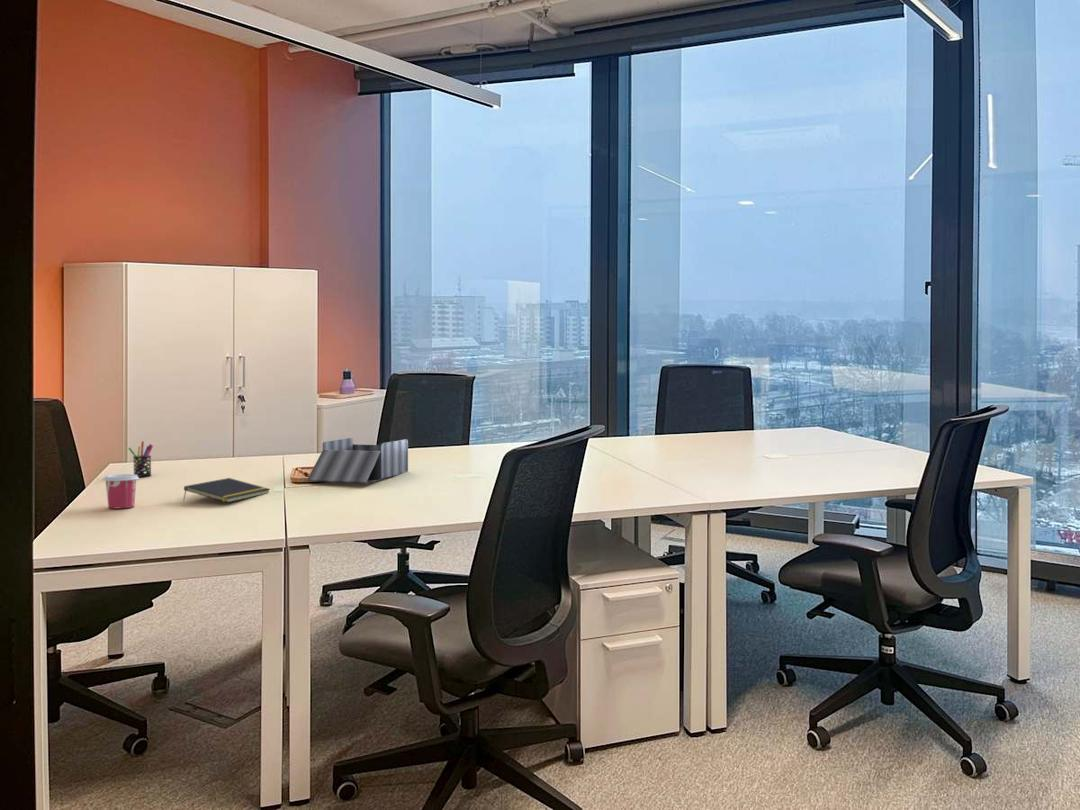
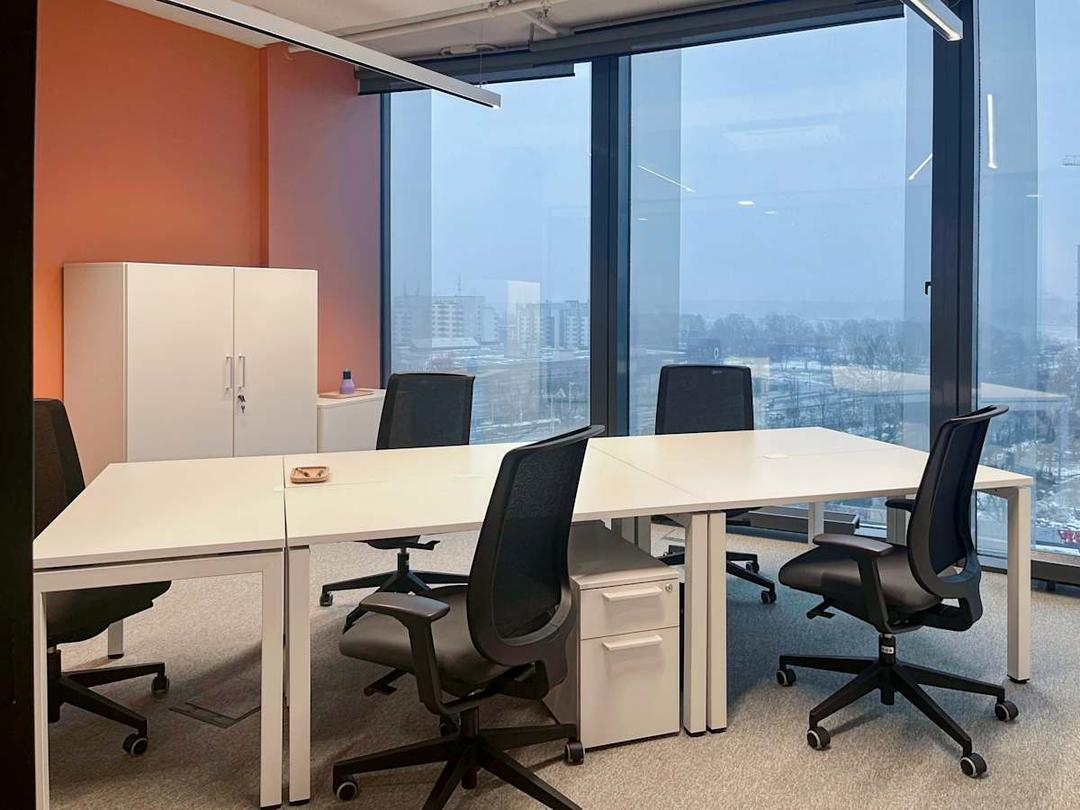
- desk organizer [306,437,409,484]
- cup [102,473,140,509]
- pen holder [127,440,154,478]
- notepad [182,477,271,503]
